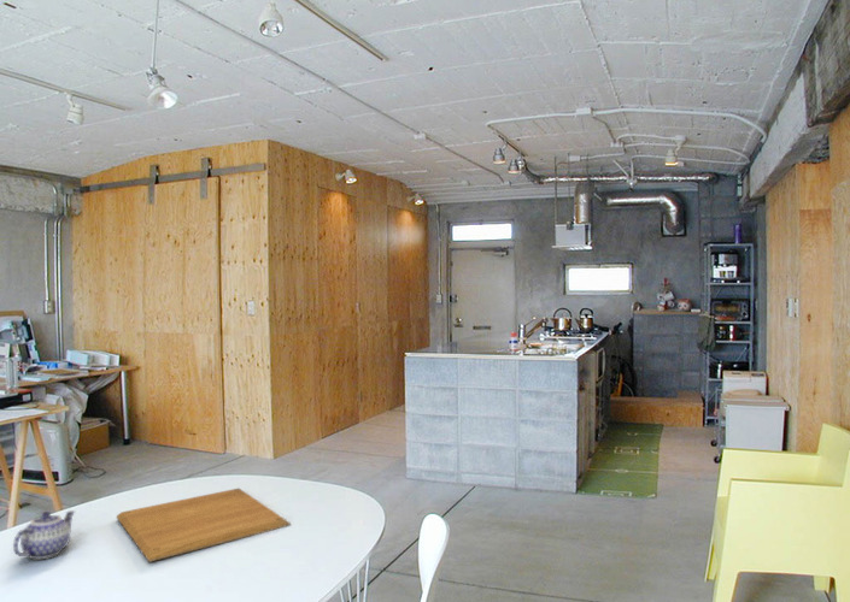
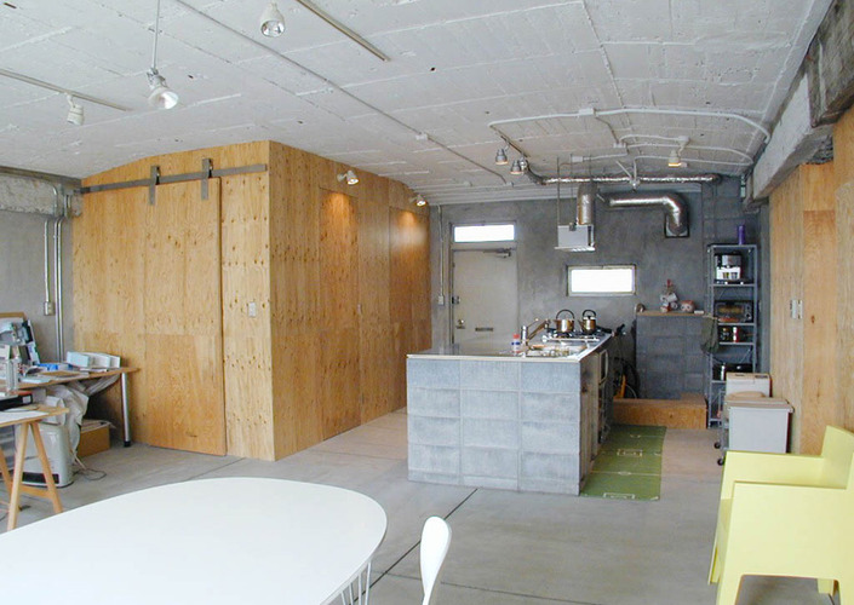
- chopping board [116,488,292,562]
- teapot [12,509,76,560]
